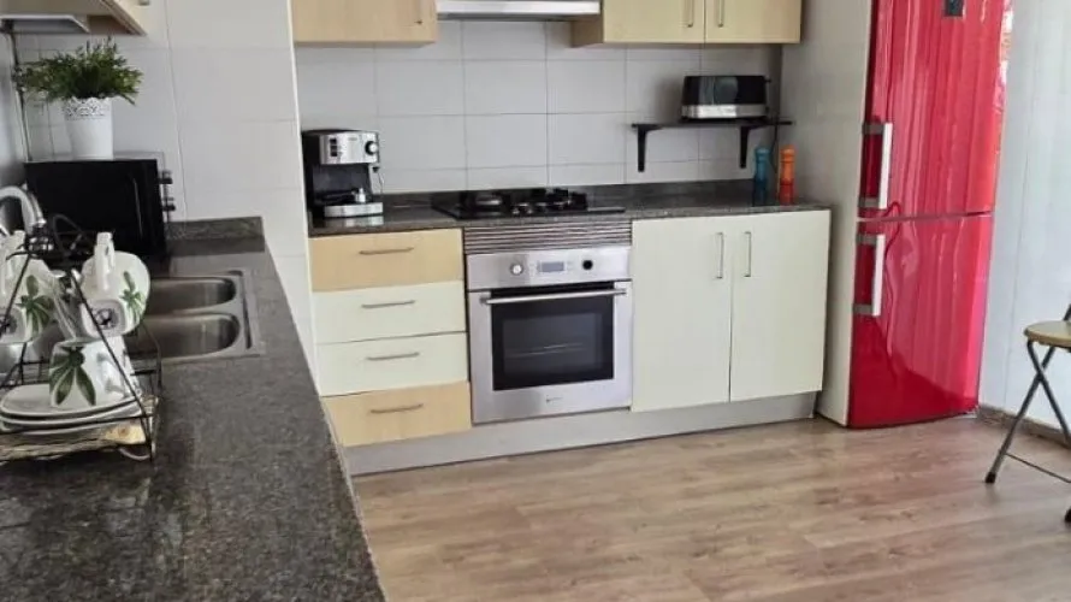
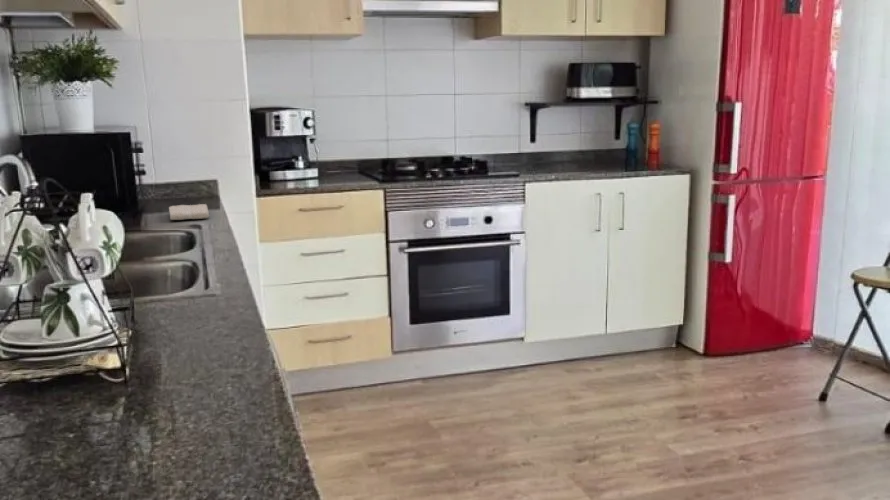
+ washcloth [168,203,210,221]
